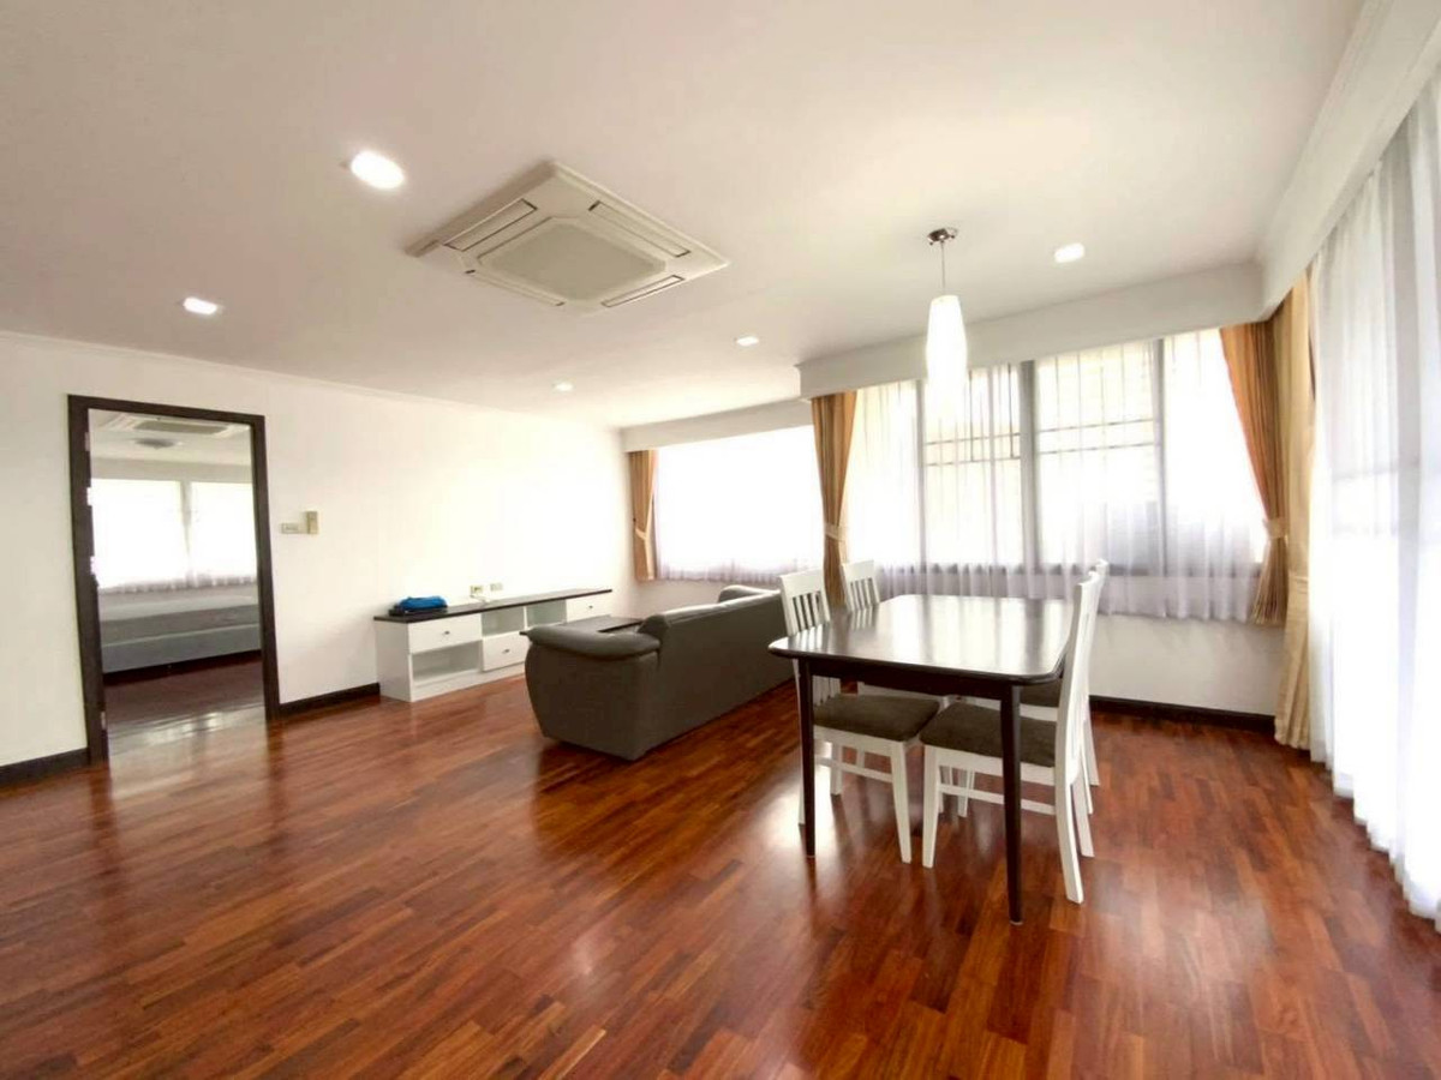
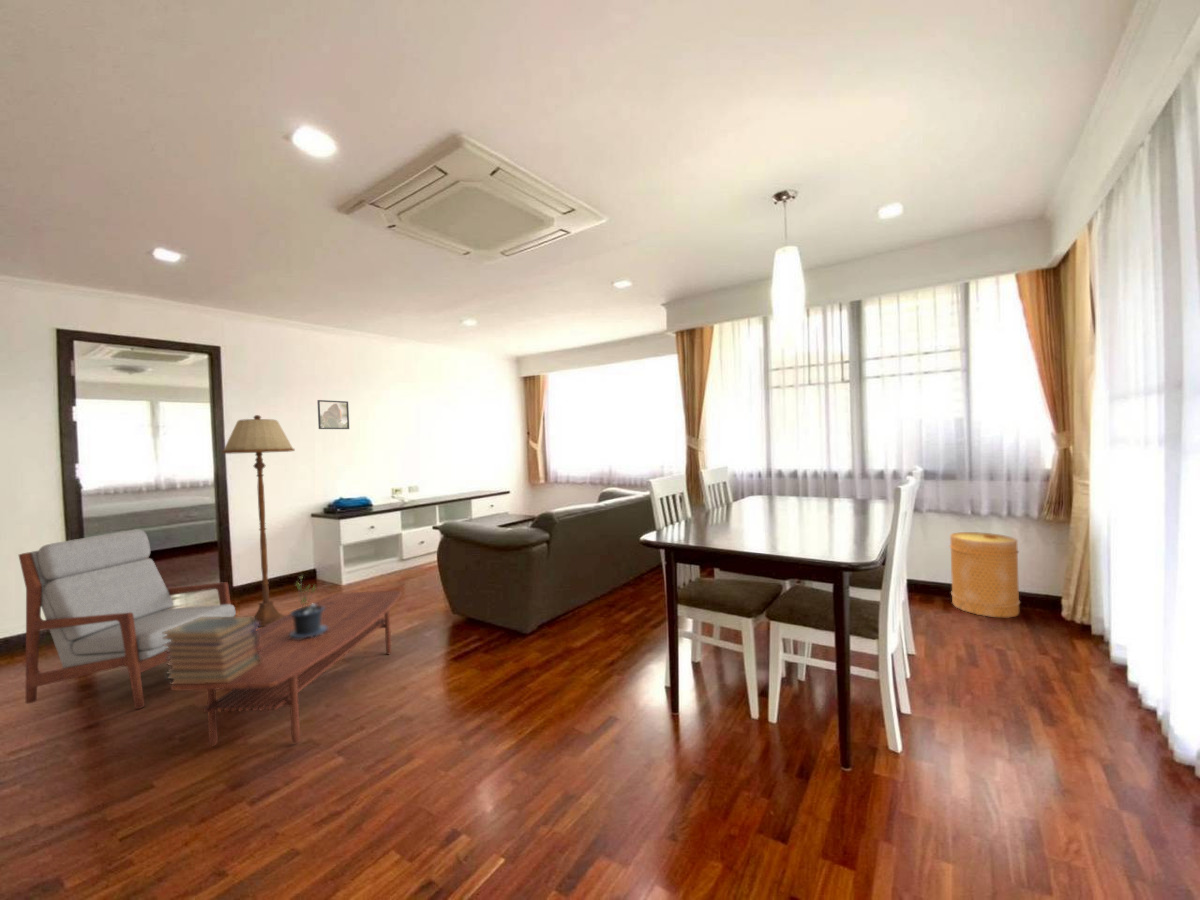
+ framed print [316,399,350,430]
+ armchair [18,529,237,710]
+ floor lamp [221,414,296,628]
+ coffee table [170,590,403,747]
+ basket [949,531,1021,619]
+ potted plant [288,575,327,641]
+ book stack [163,616,262,685]
